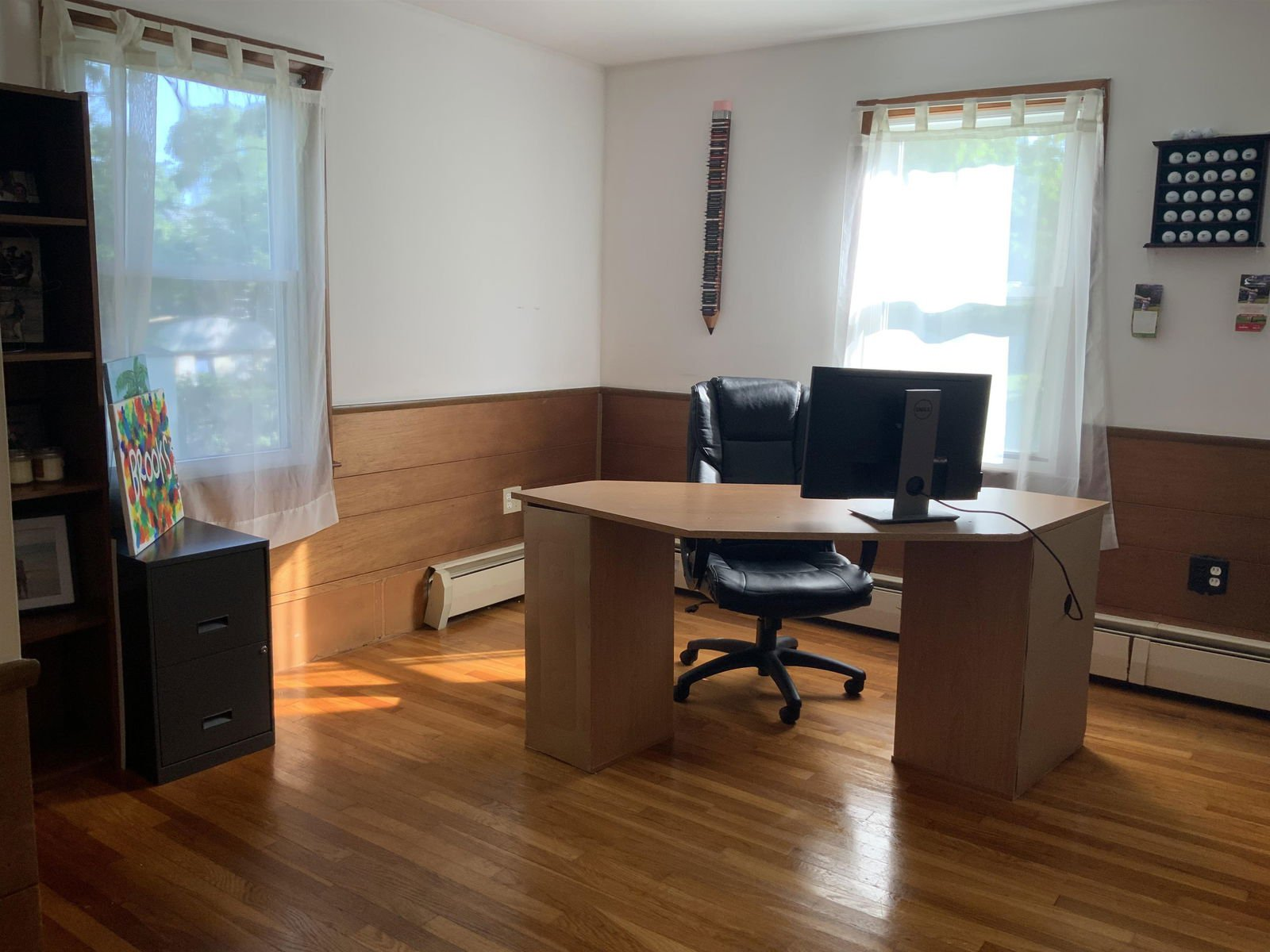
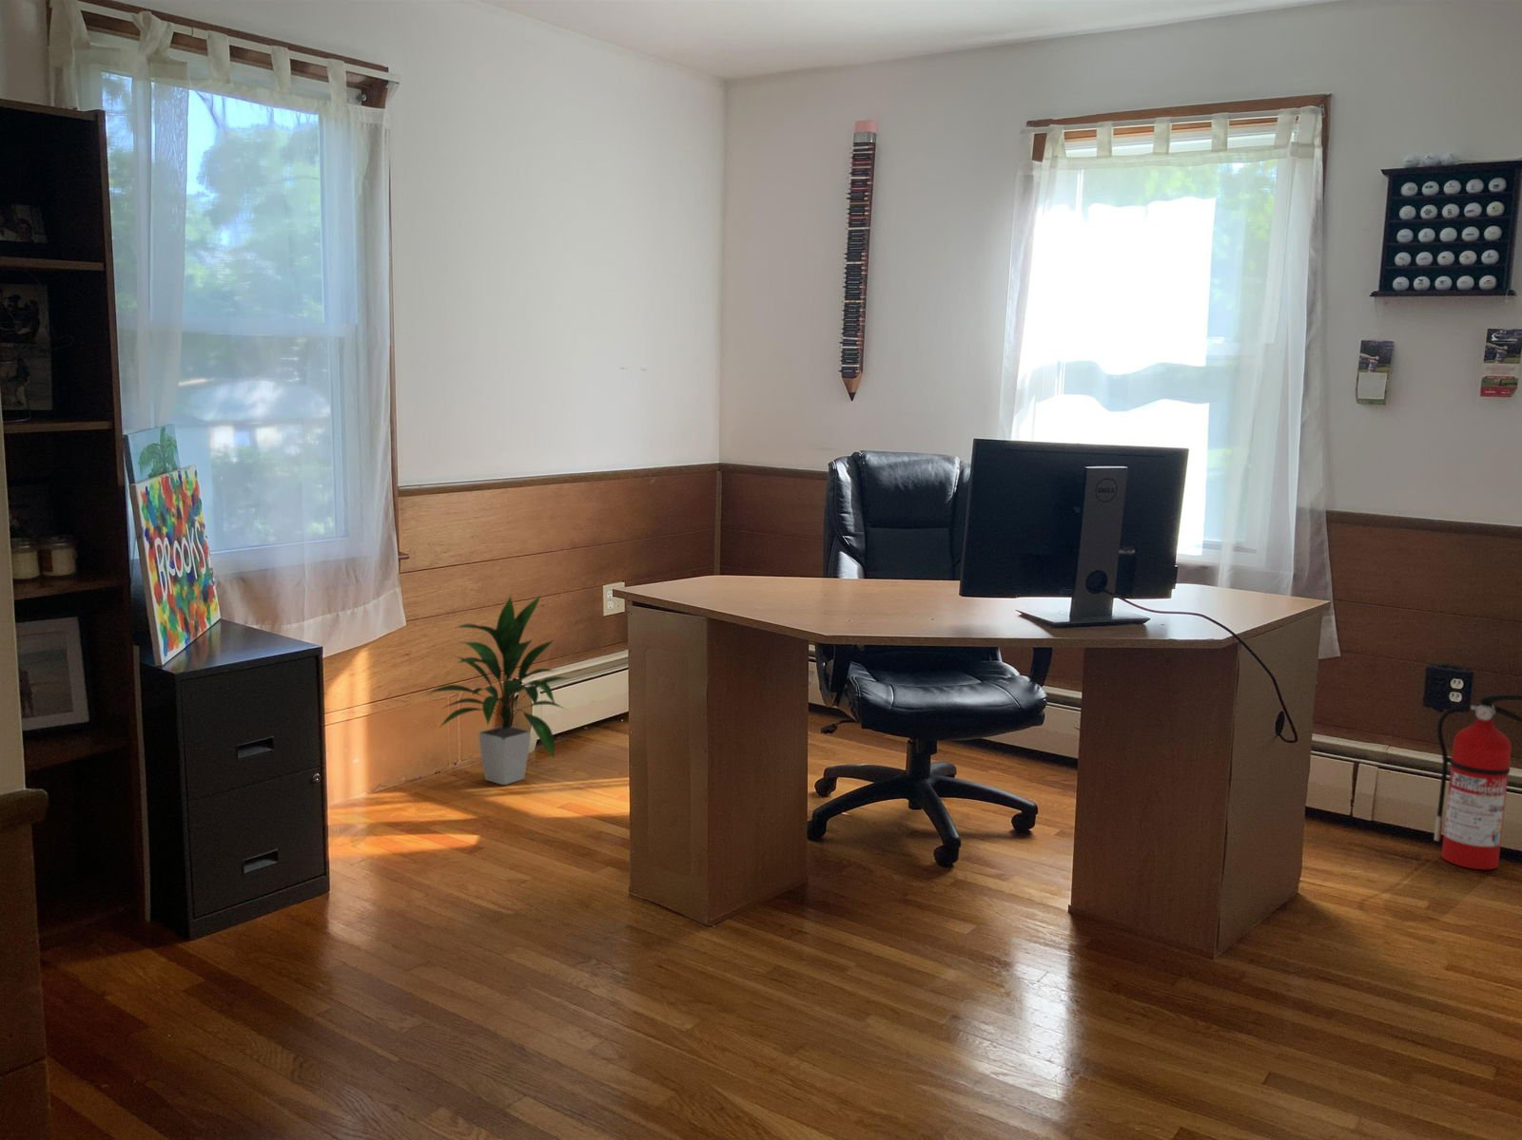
+ indoor plant [423,594,574,786]
+ fire extinguisher [1433,693,1522,871]
